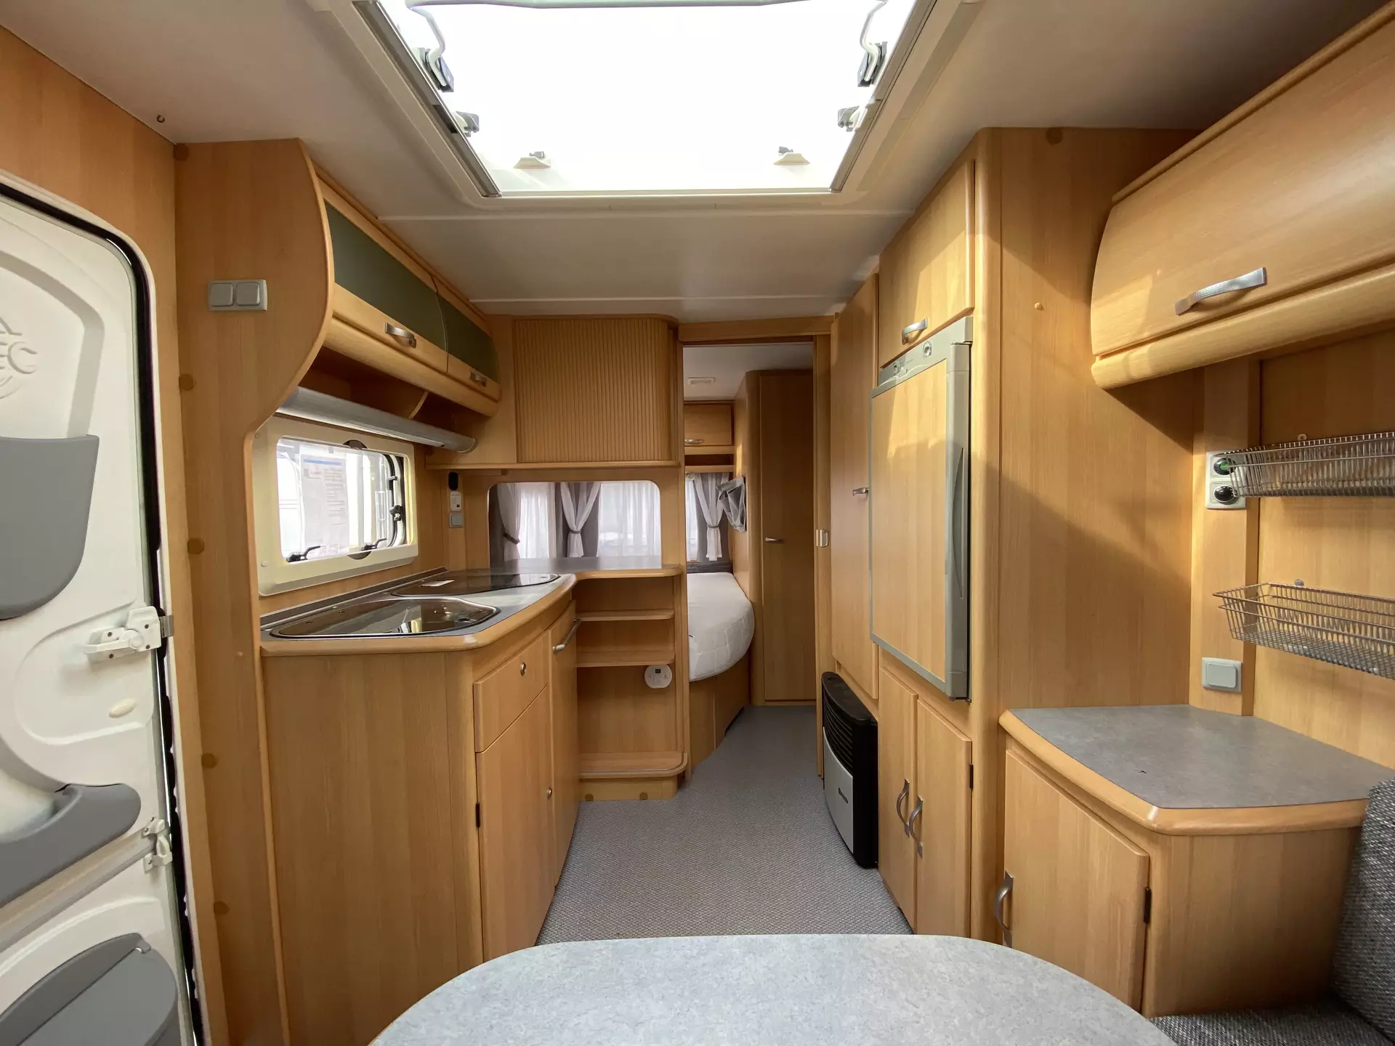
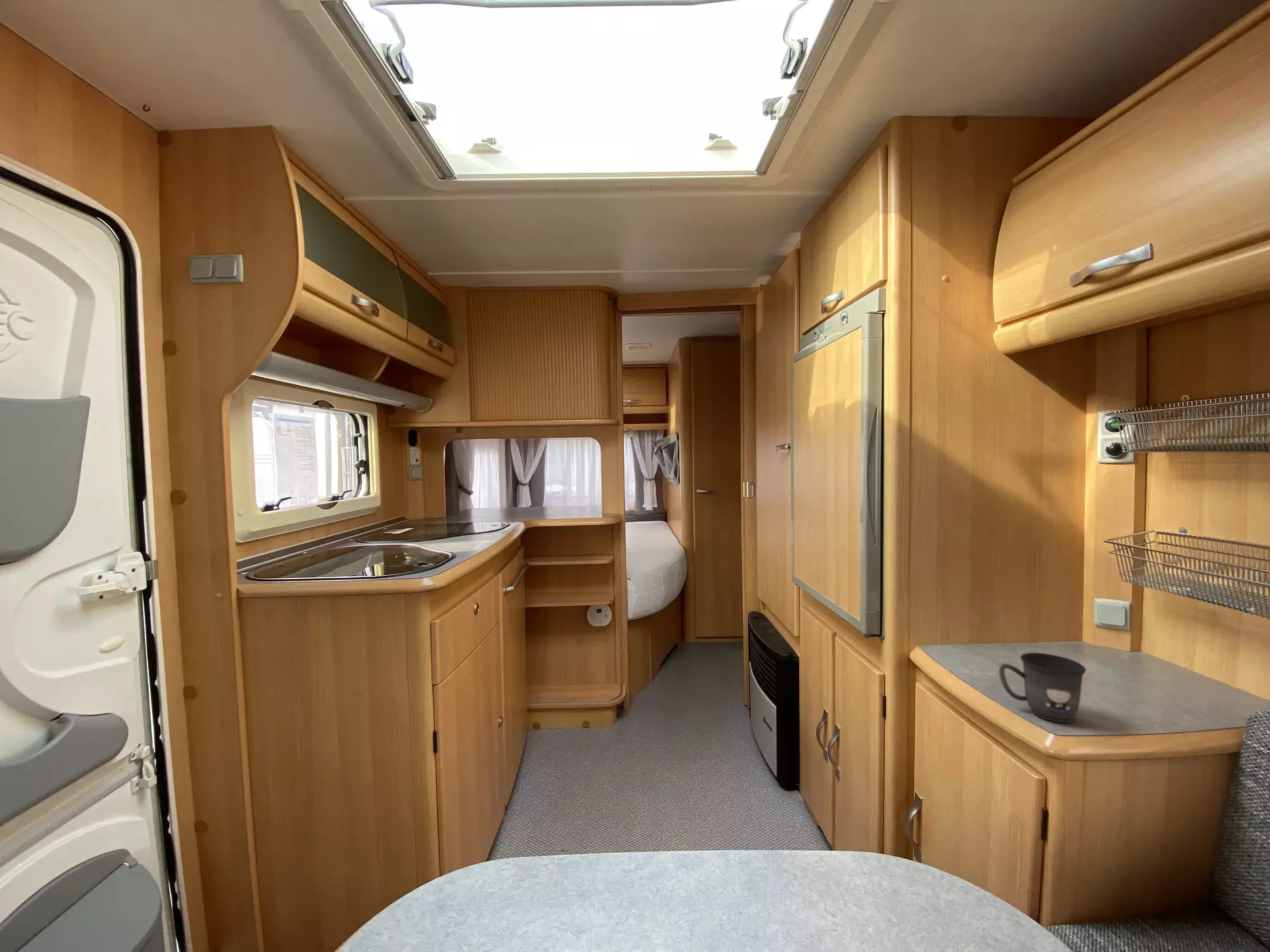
+ mug [998,652,1087,723]
